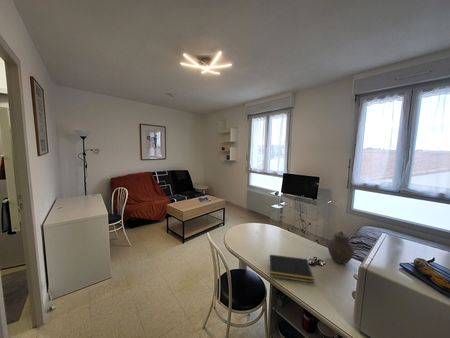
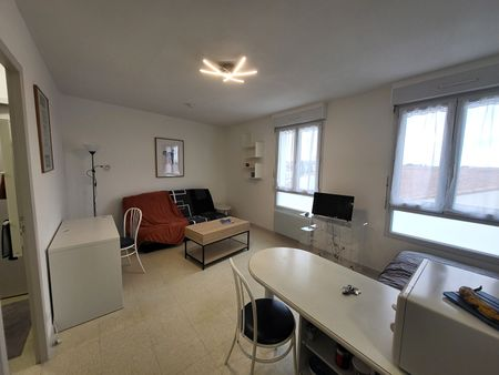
- notepad [268,254,314,284]
- jar [327,230,355,264]
